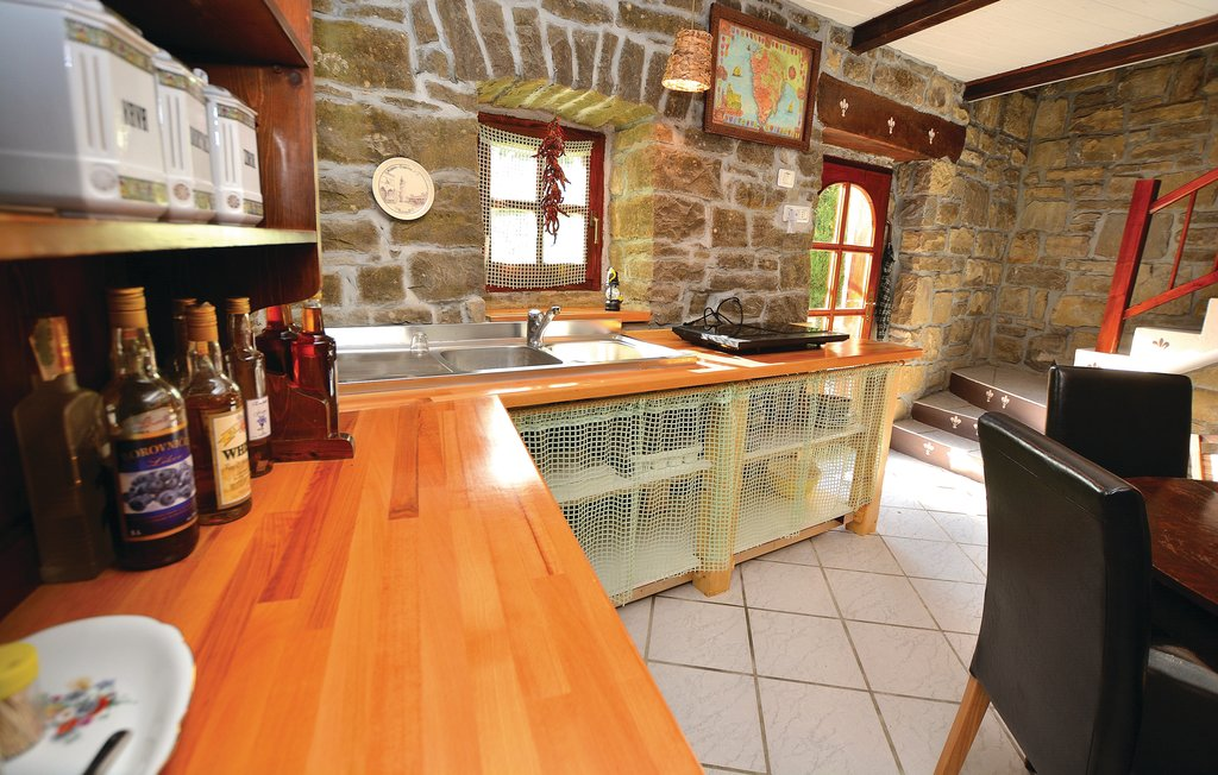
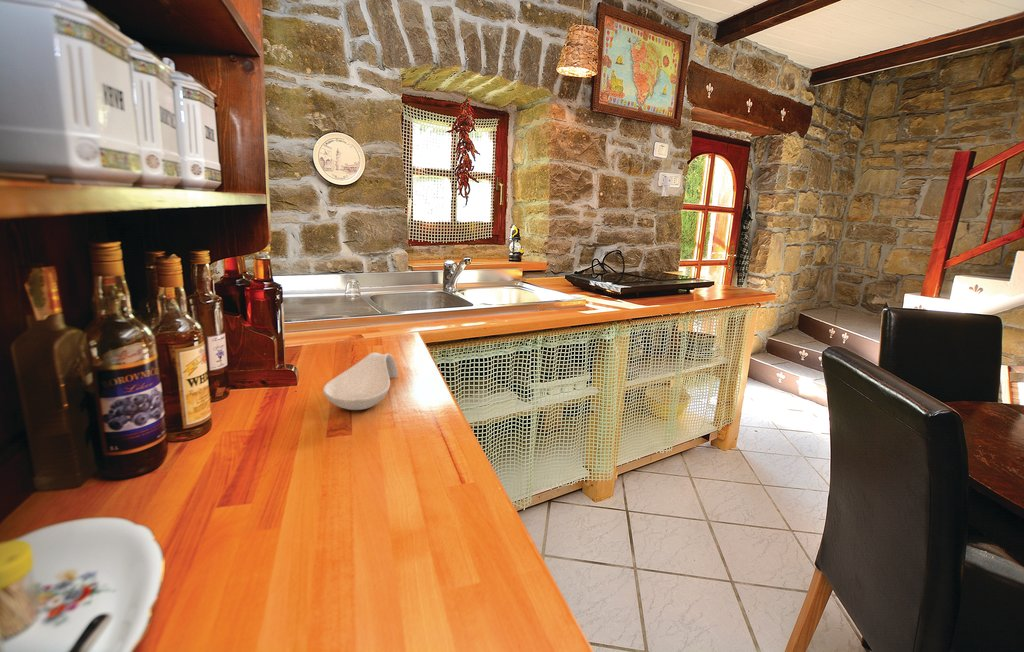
+ spoon rest [322,352,399,411]
